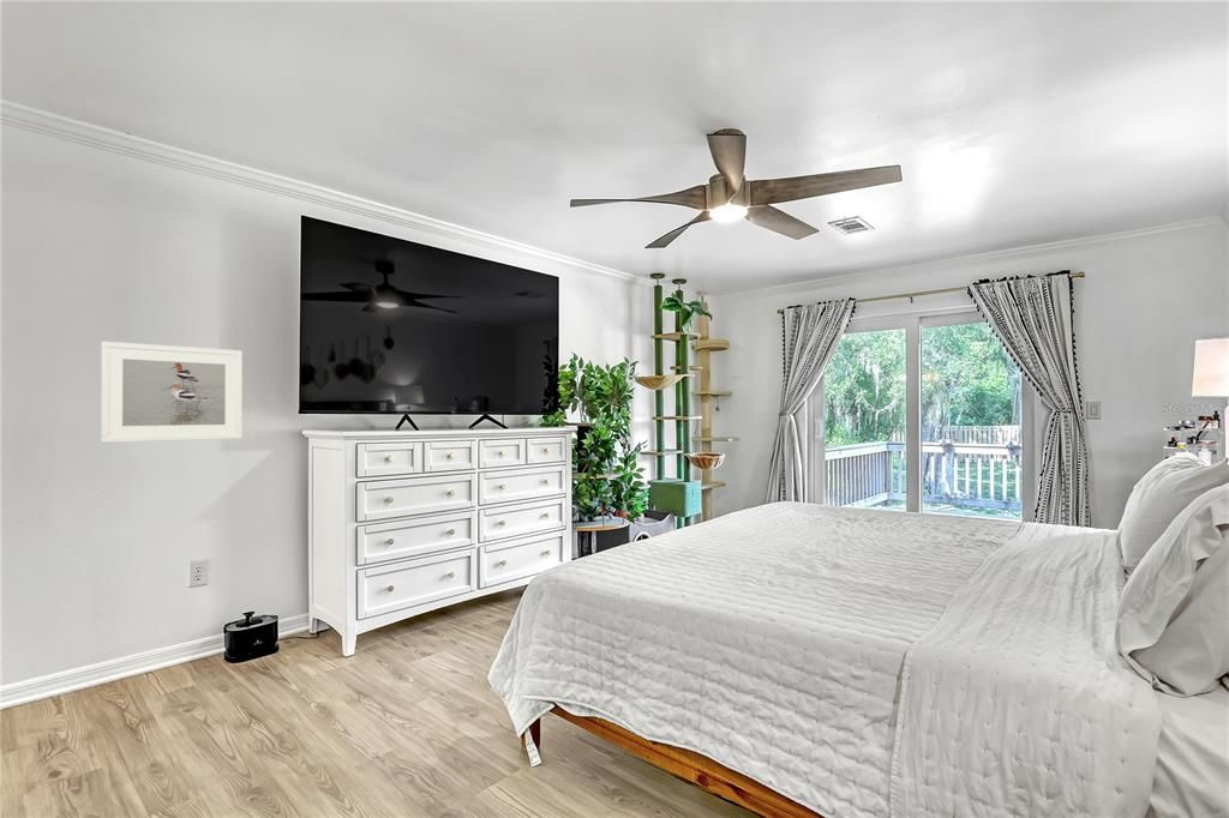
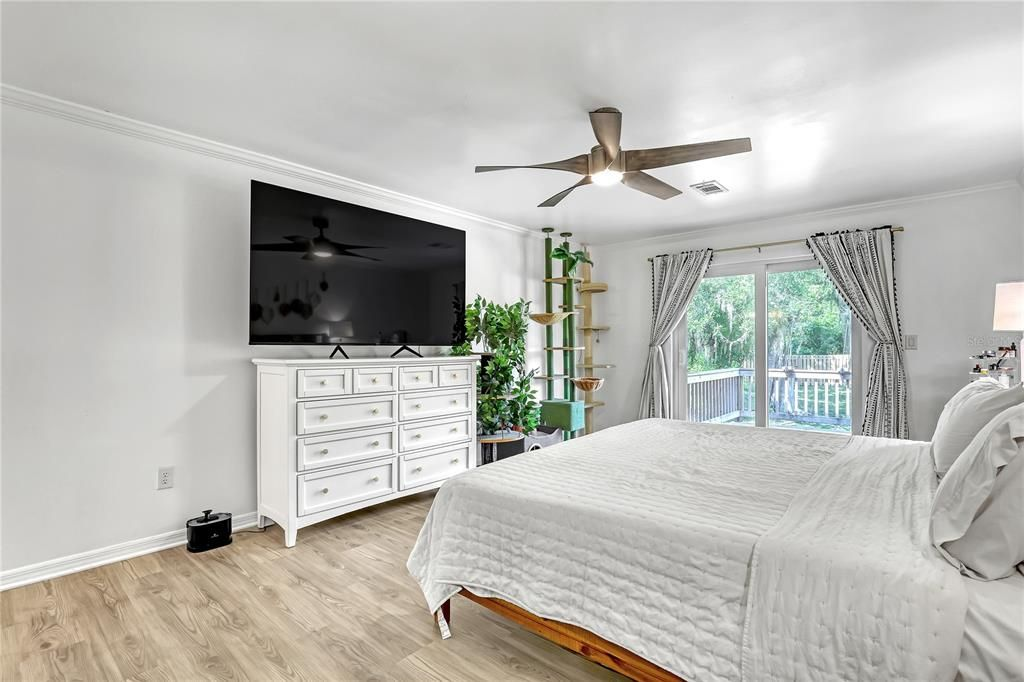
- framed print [100,341,242,444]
